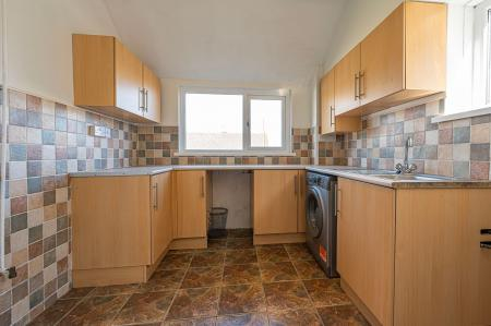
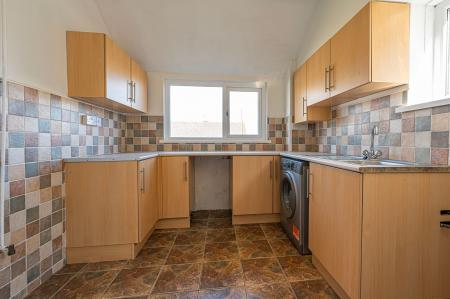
- wastebasket [207,206,229,238]
